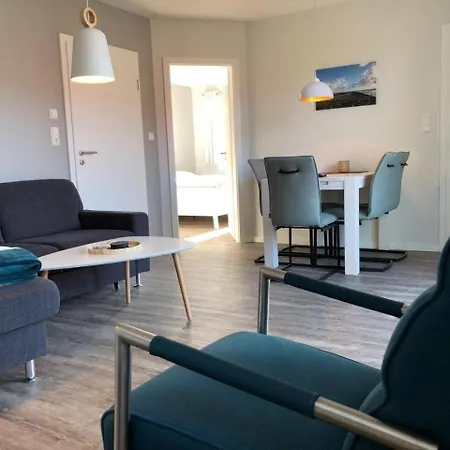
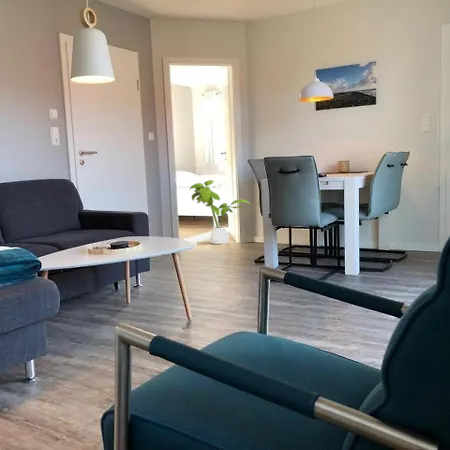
+ house plant [188,179,251,245]
